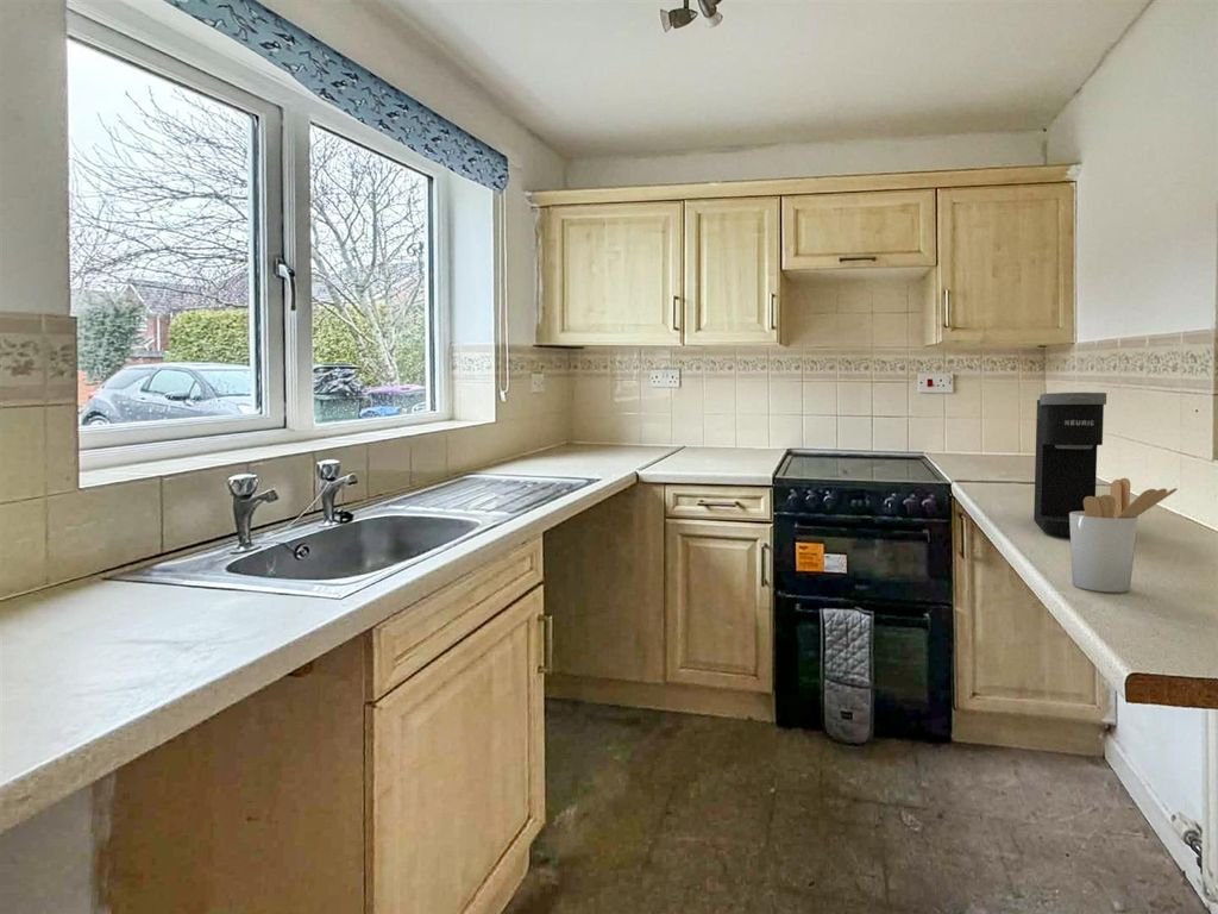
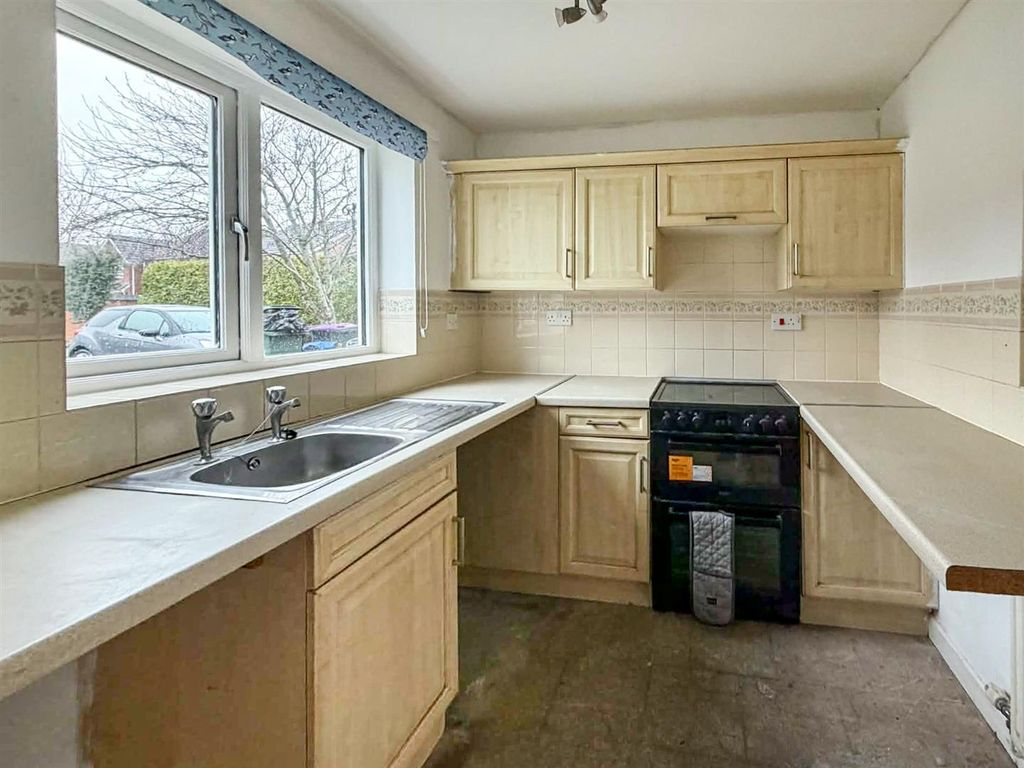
- utensil holder [1069,477,1178,593]
- coffee maker [1032,392,1107,537]
